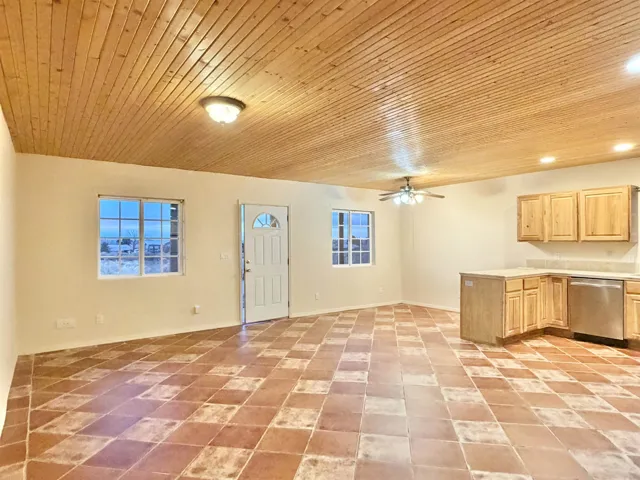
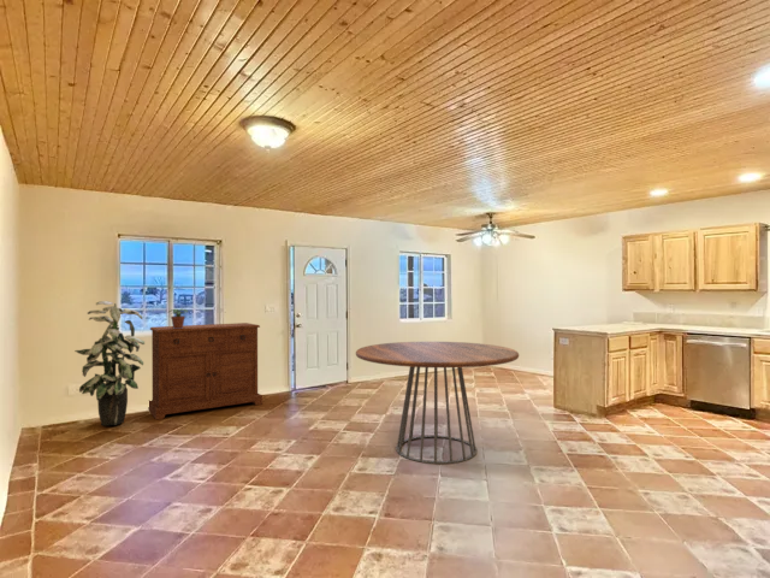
+ sideboard [147,322,263,420]
+ indoor plant [73,300,146,426]
+ potted plant [167,308,189,329]
+ dining table [355,341,520,465]
